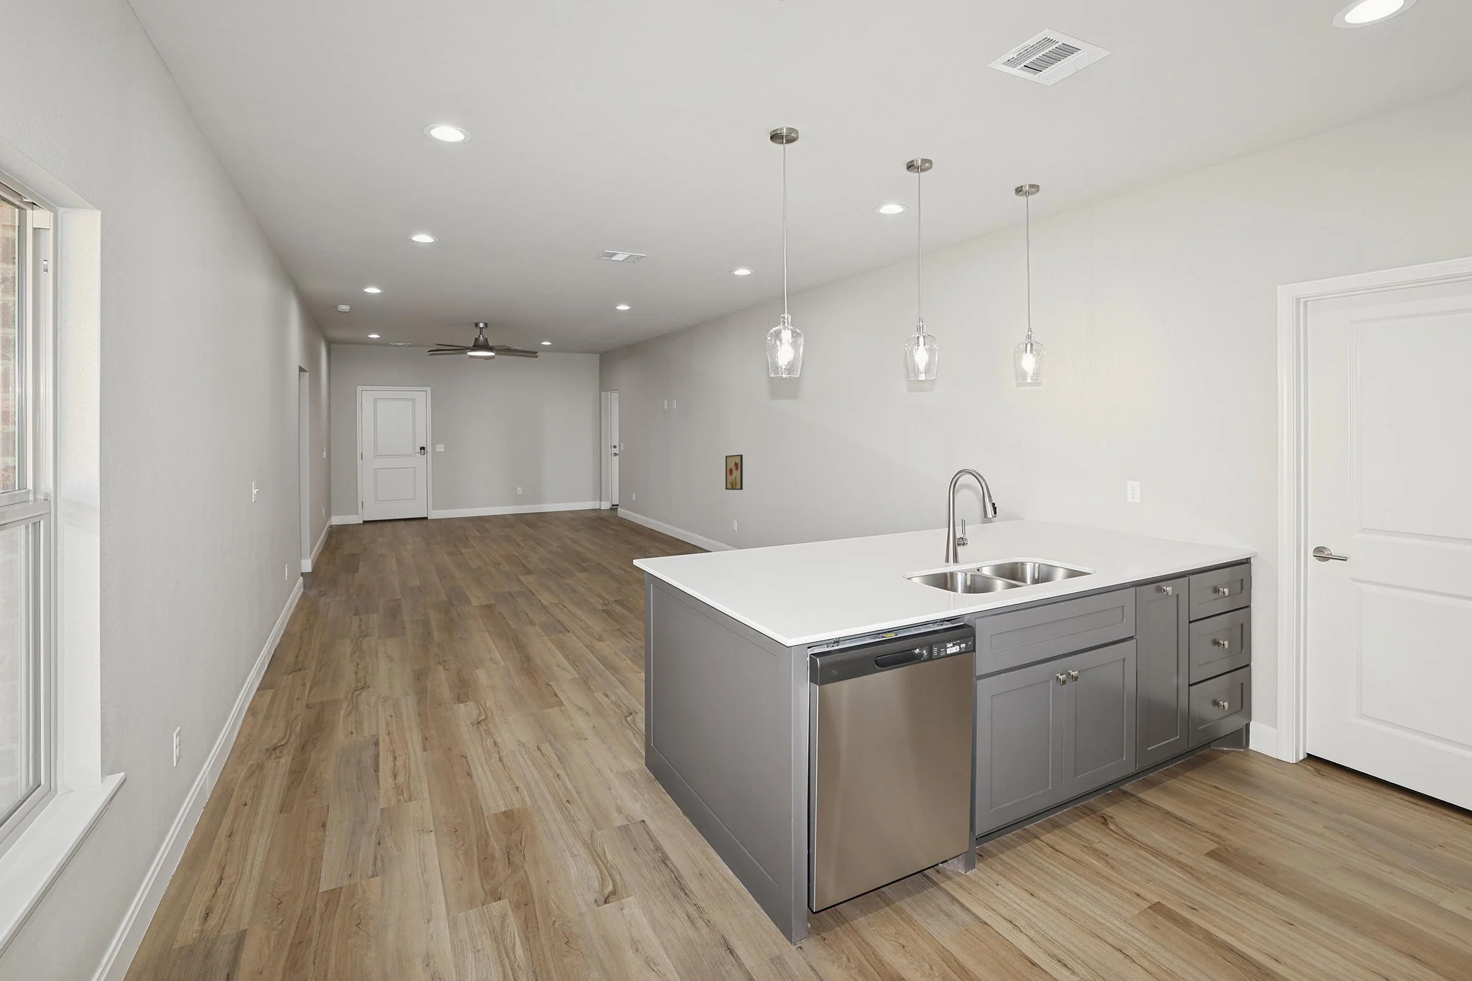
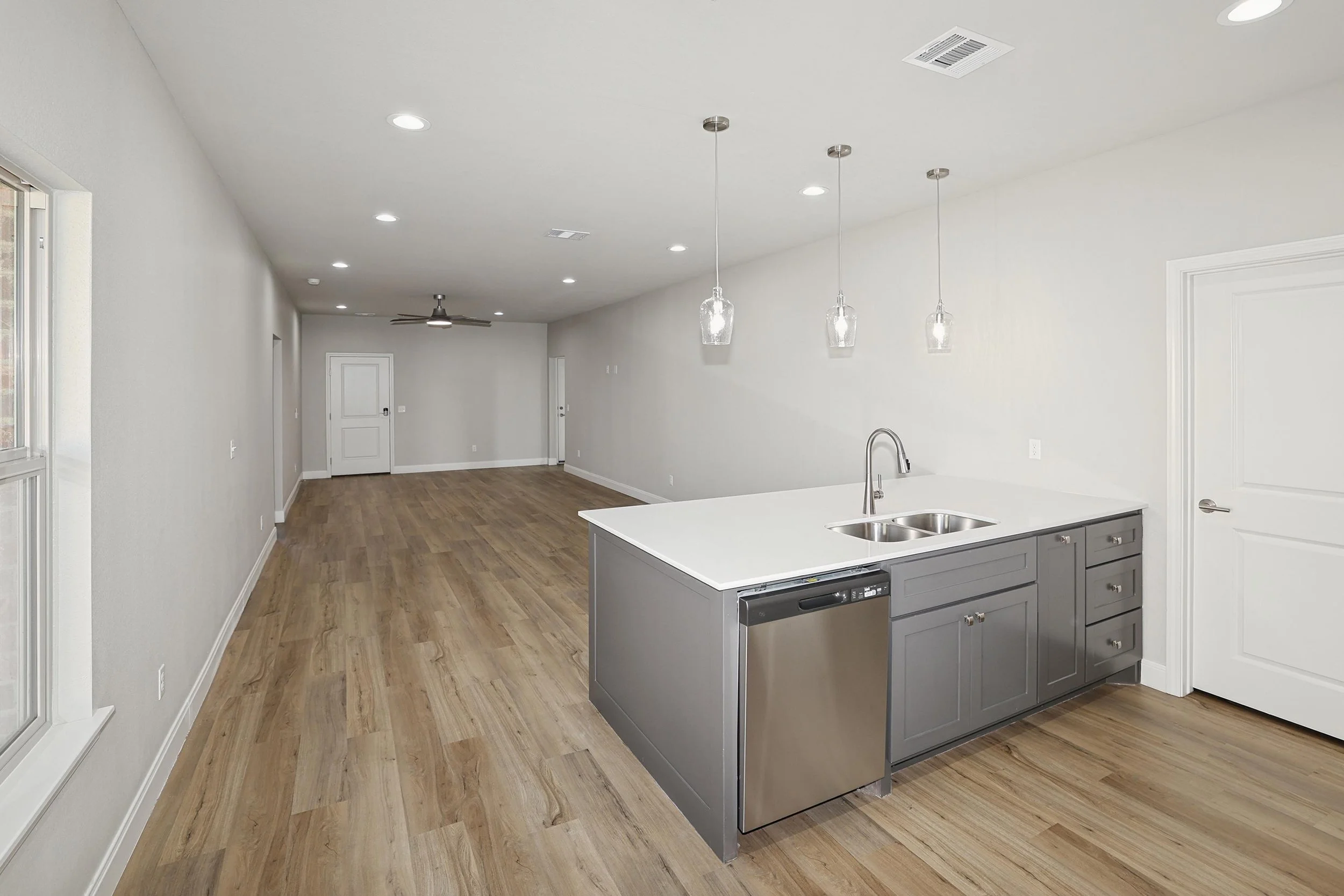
- wall art [725,453,743,490]
